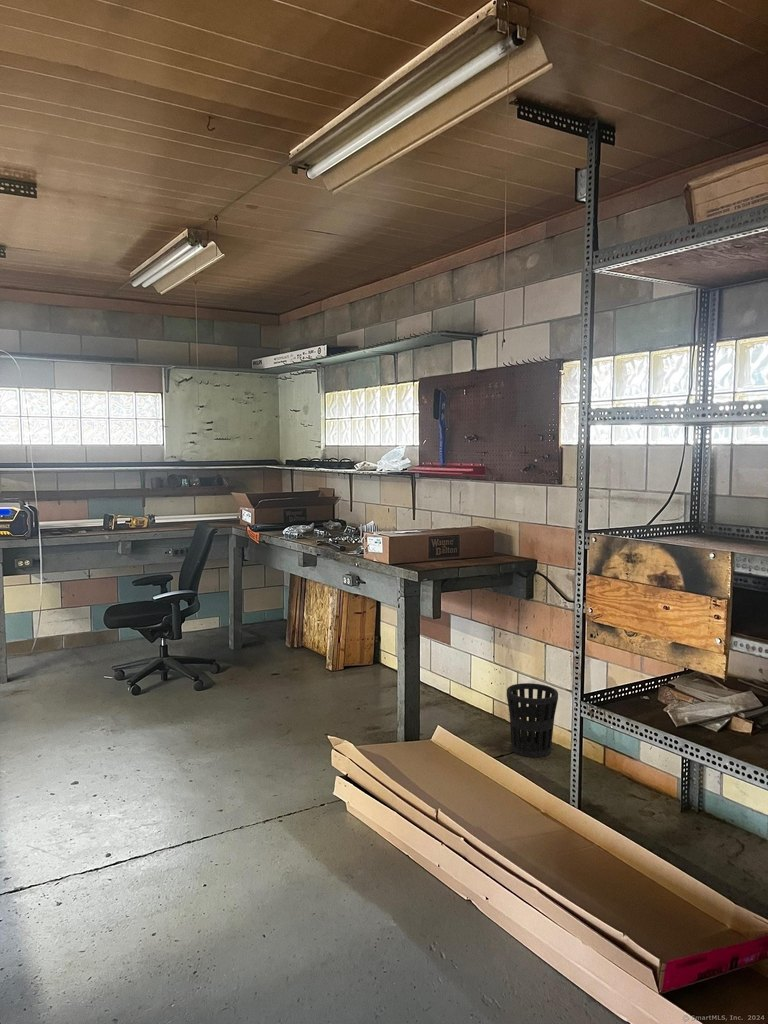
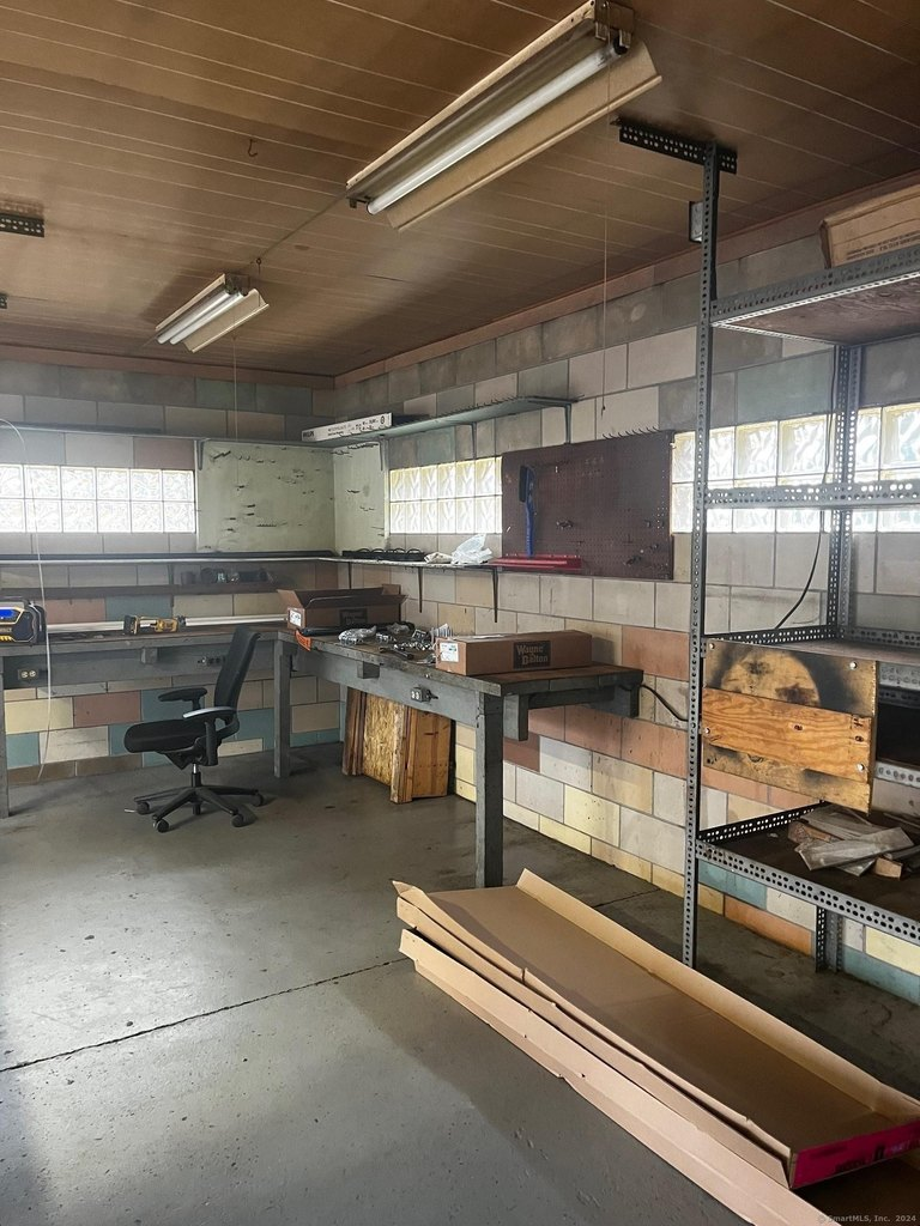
- wastebasket [506,682,559,759]
